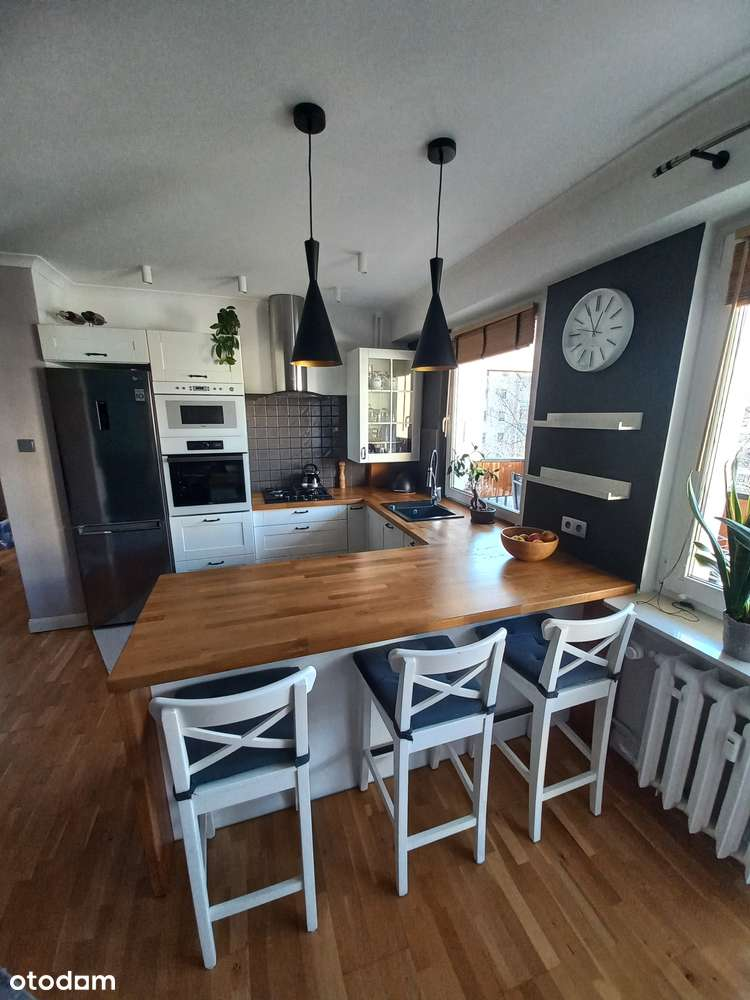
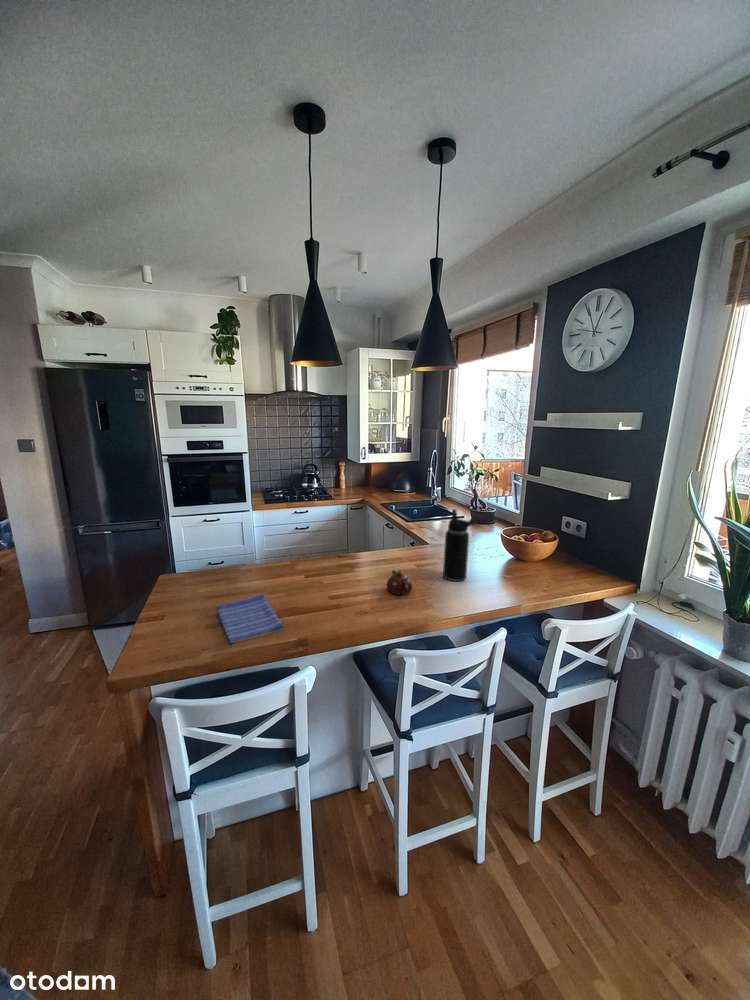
+ dish towel [217,593,284,644]
+ water bottle [442,508,476,582]
+ teapot [386,569,413,596]
